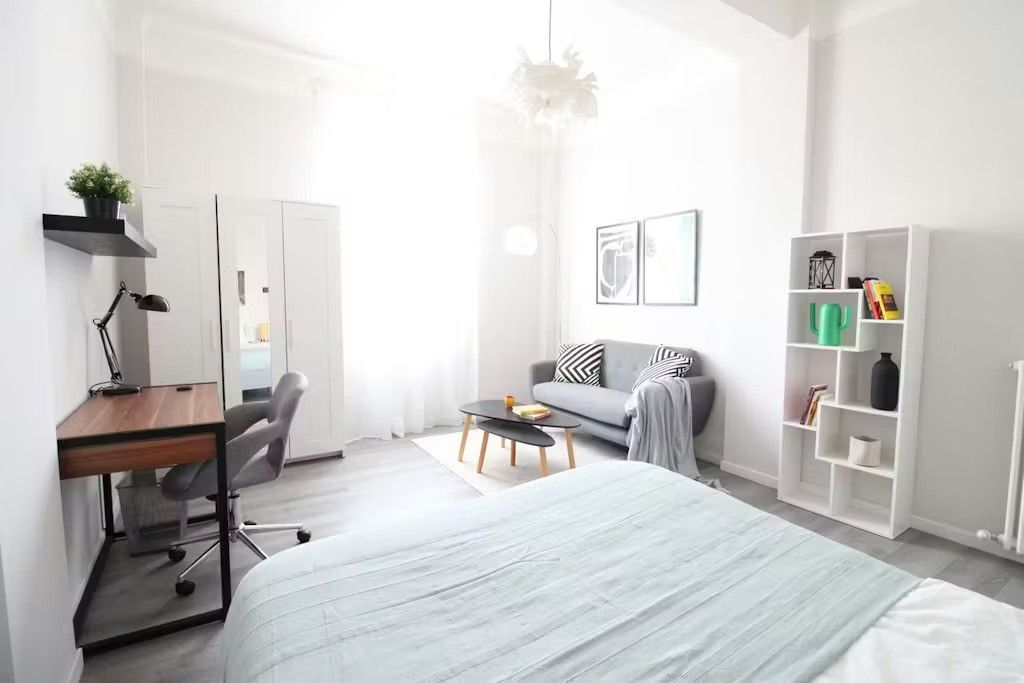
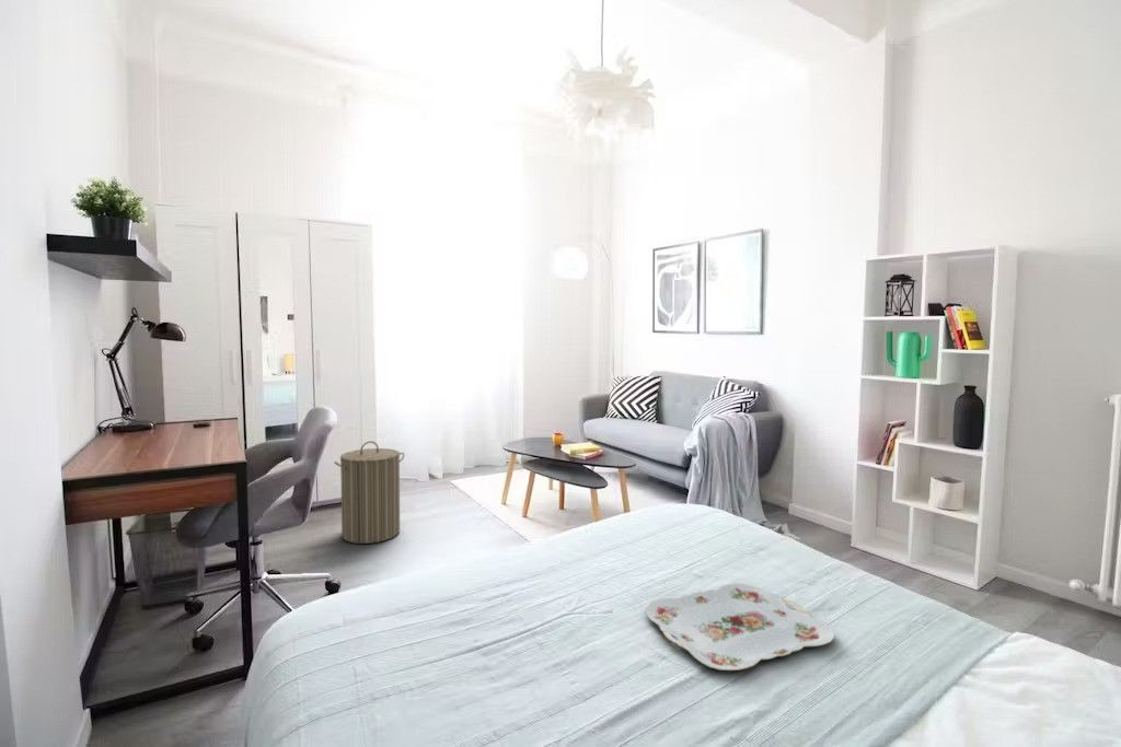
+ serving tray [645,583,835,672]
+ laundry hamper [333,440,405,545]
